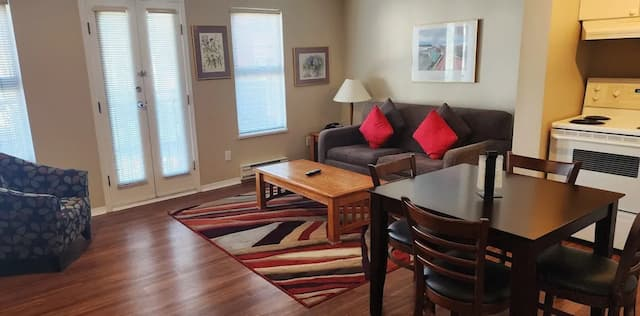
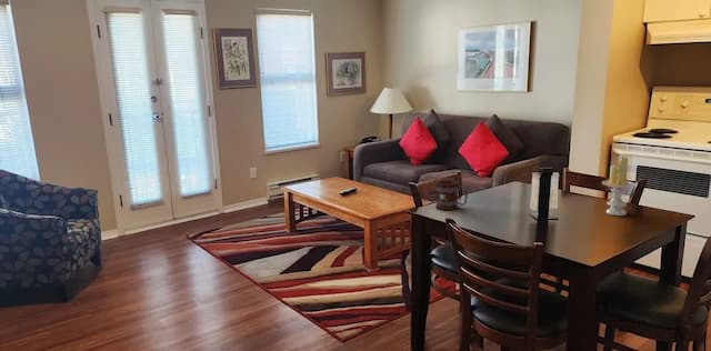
+ candle [601,156,635,217]
+ mug [434,179,469,211]
